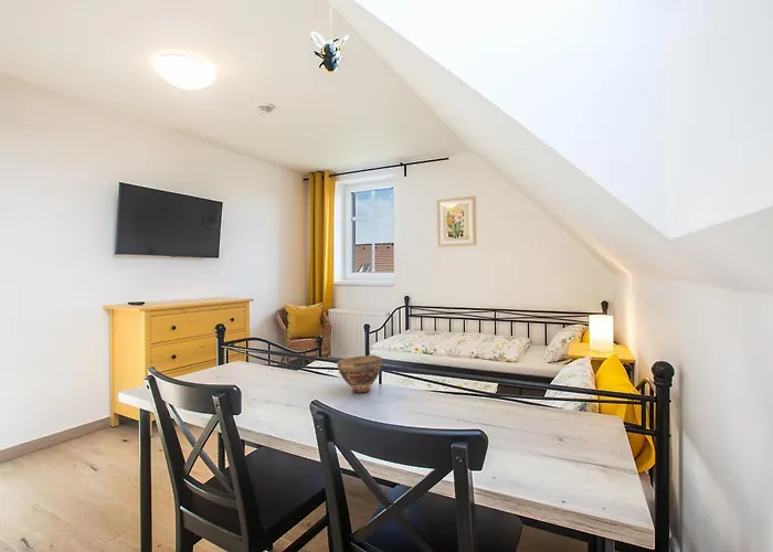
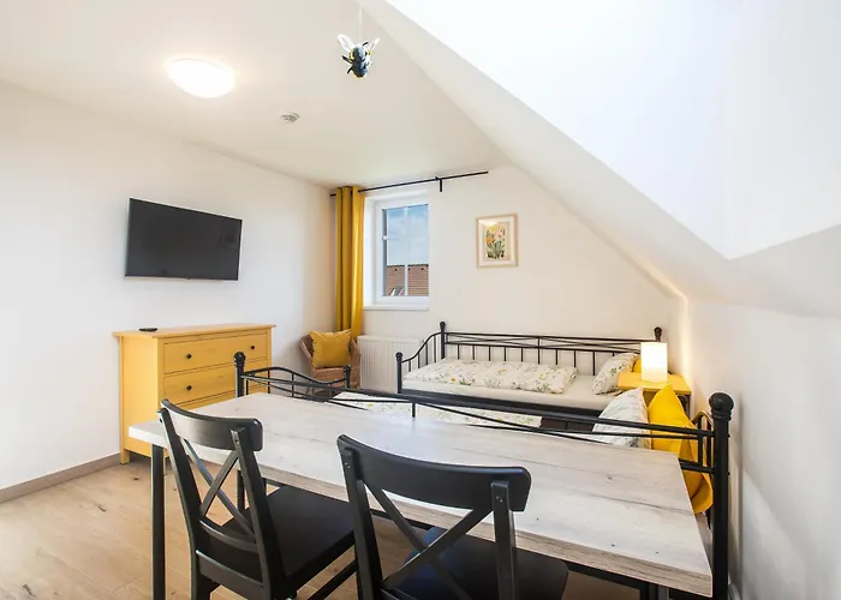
- bowl [336,353,383,393]
